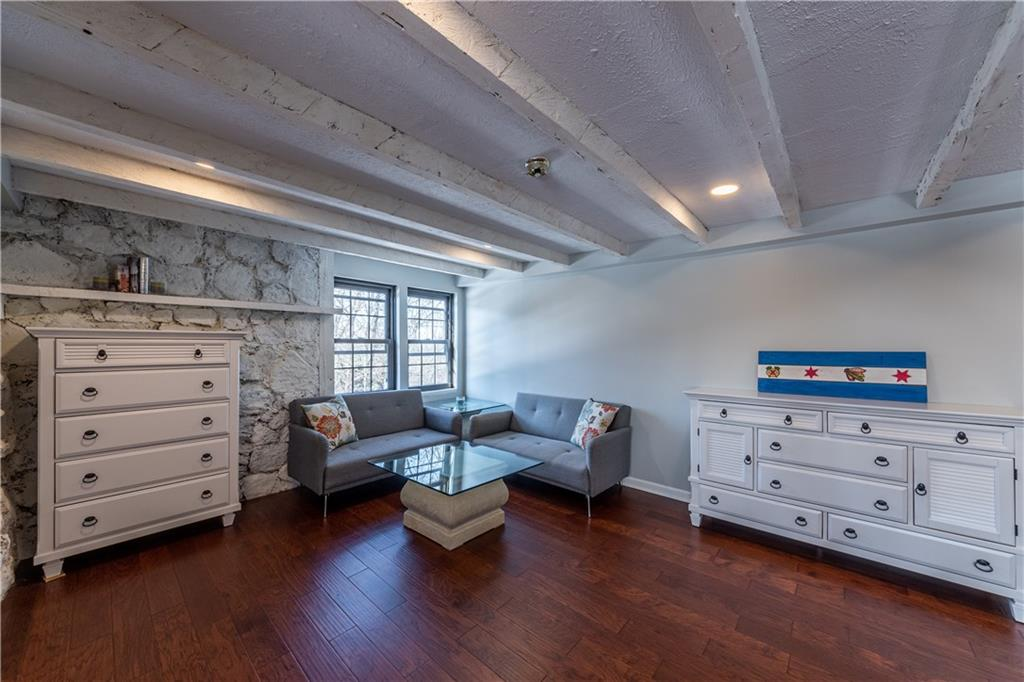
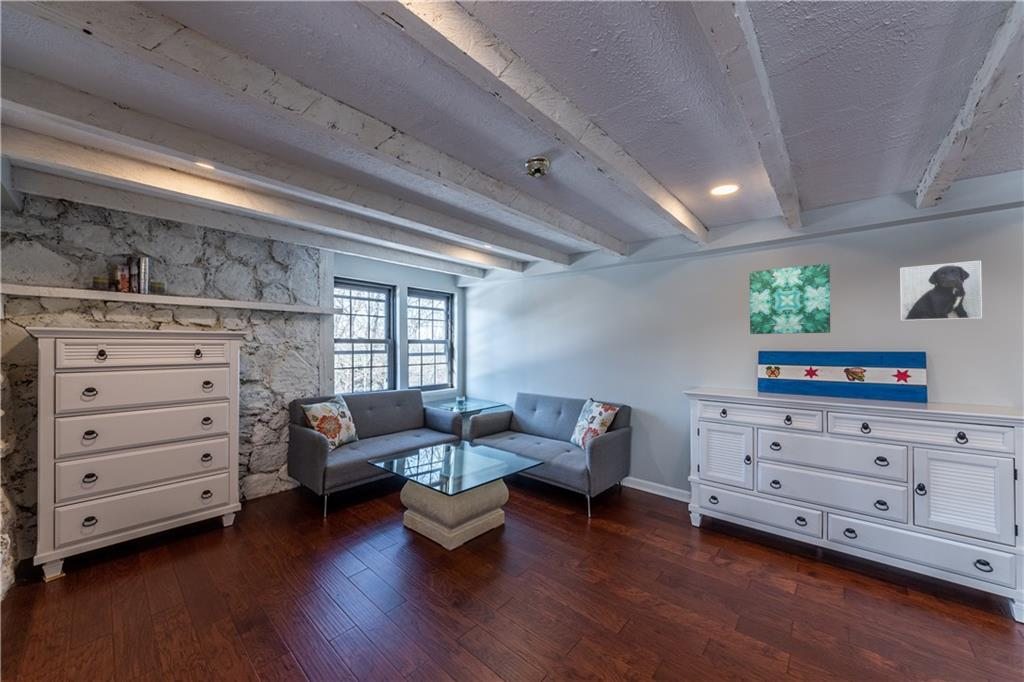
+ wall art [749,263,831,335]
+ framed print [899,260,983,322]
